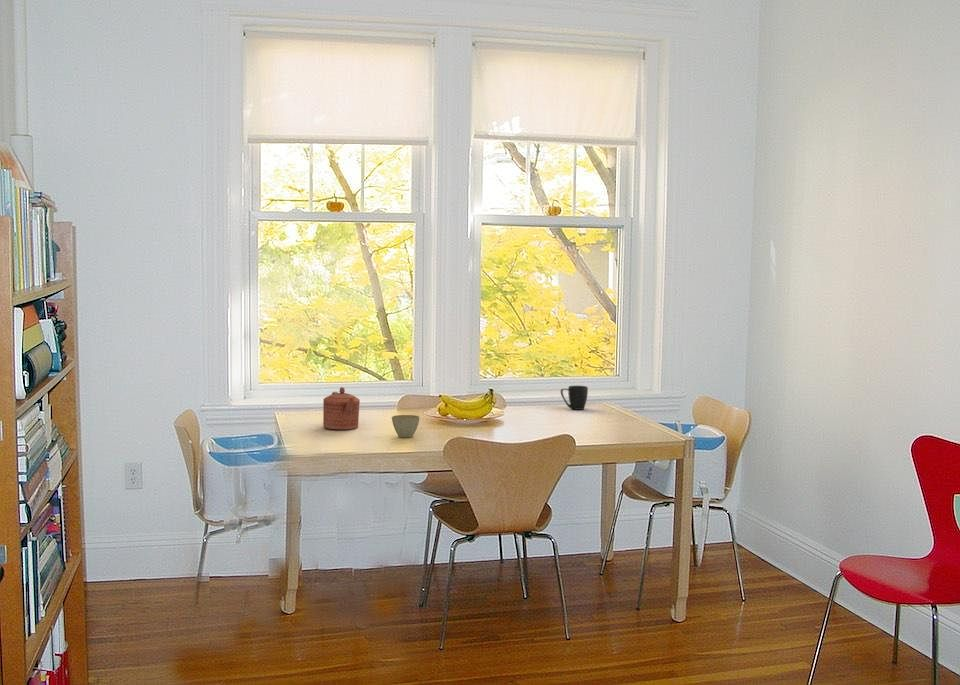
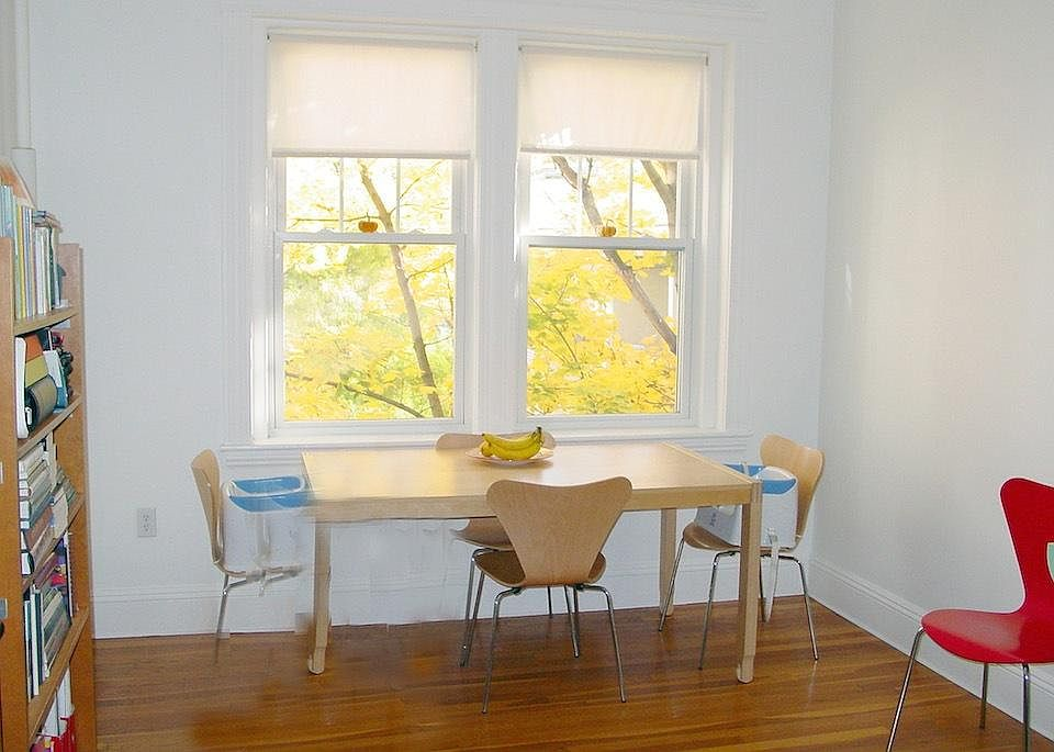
- flower pot [391,414,420,438]
- mug [560,385,589,411]
- teapot [322,386,361,430]
